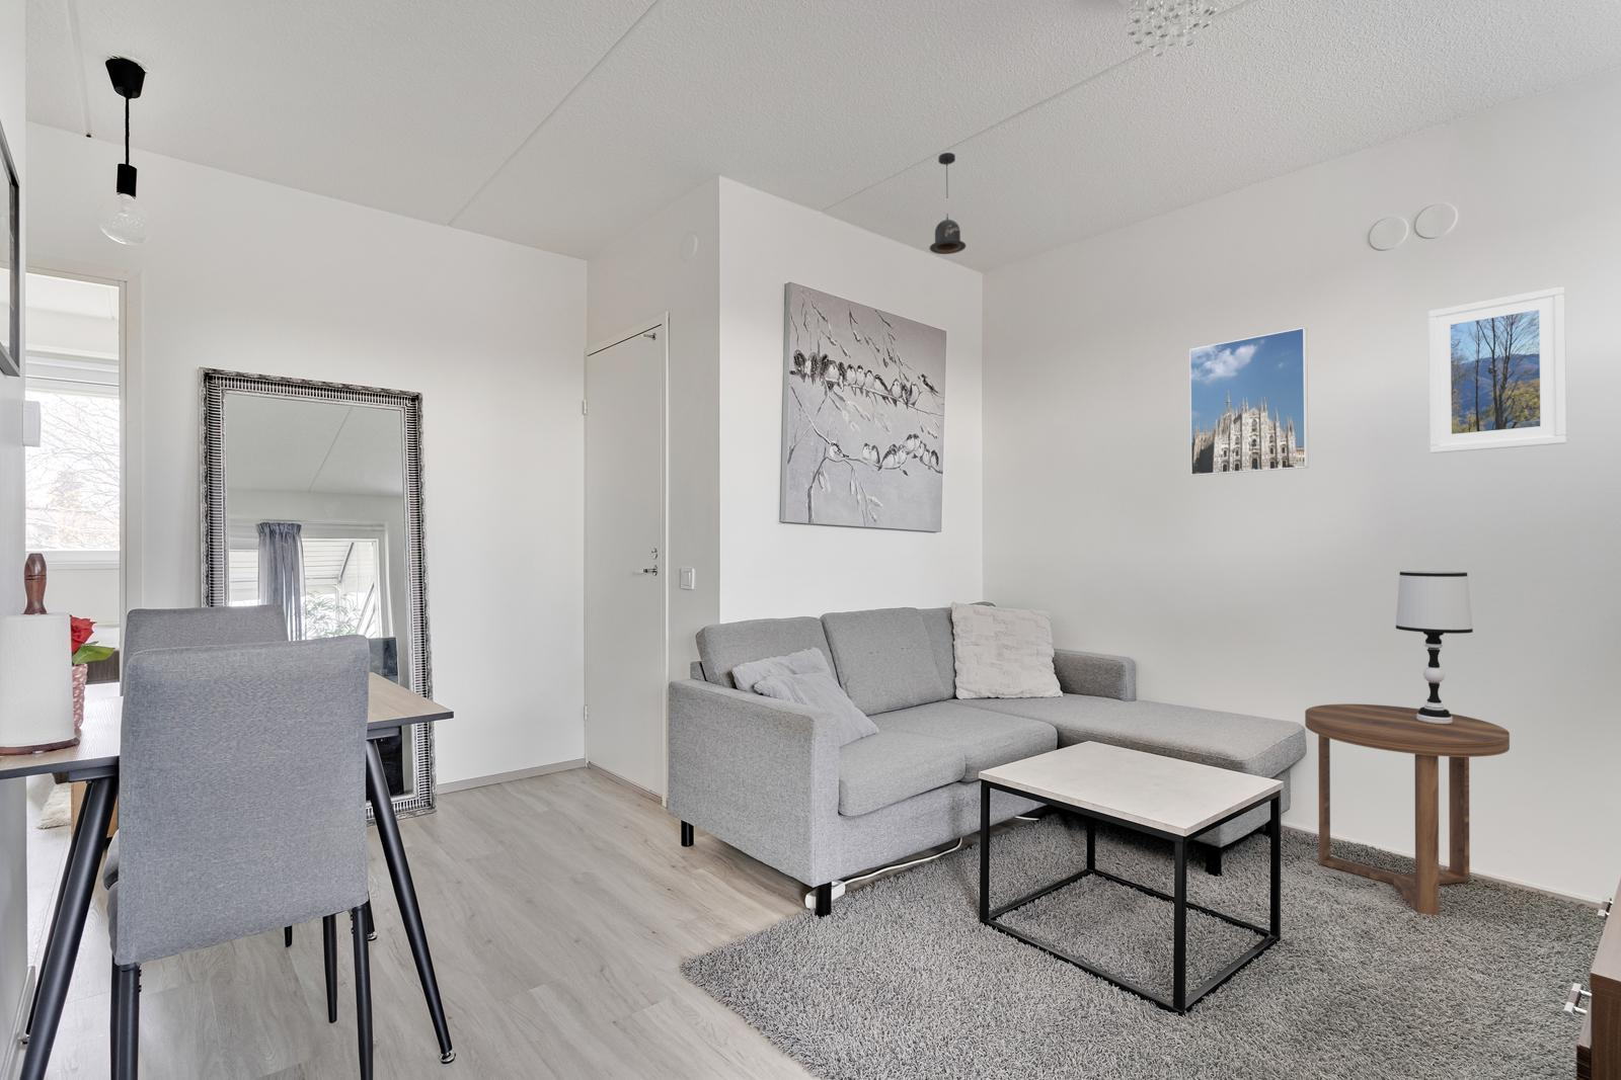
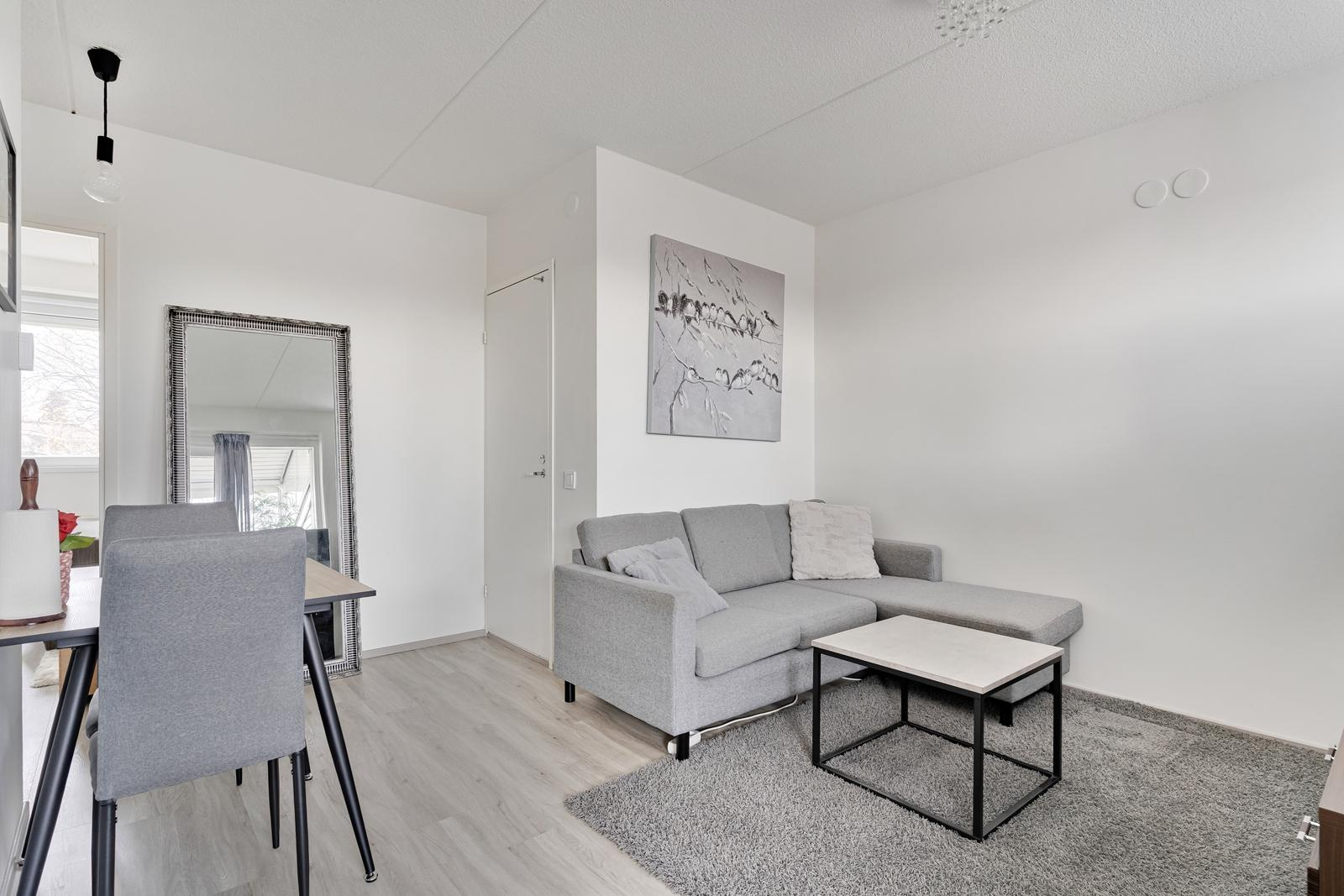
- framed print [1188,327,1309,477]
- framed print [1428,286,1568,454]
- pendant lamp [929,152,966,256]
- side table [1304,704,1510,917]
- table lamp [1395,570,1474,723]
